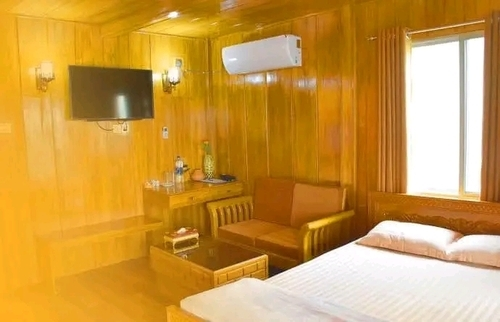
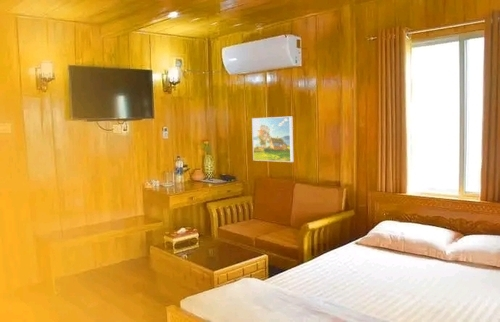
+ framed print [251,116,294,163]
